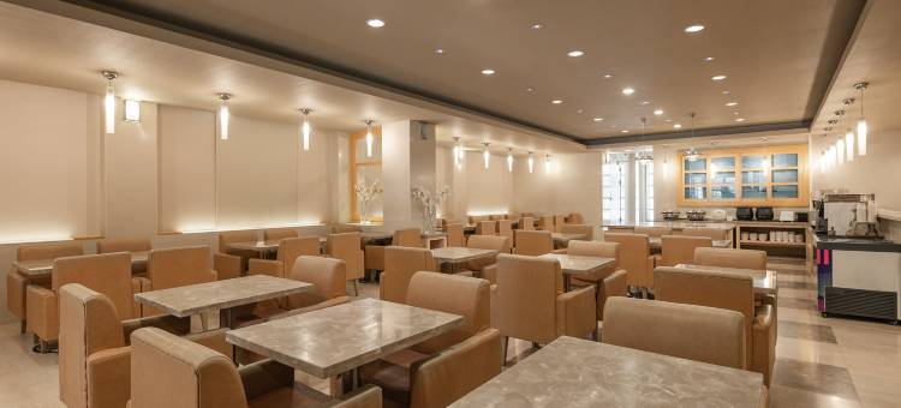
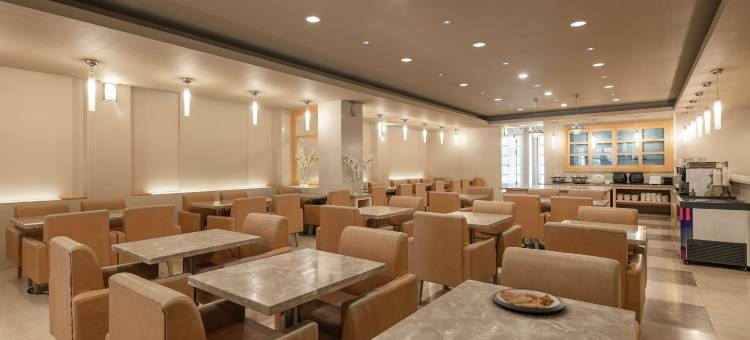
+ dish [491,287,566,314]
